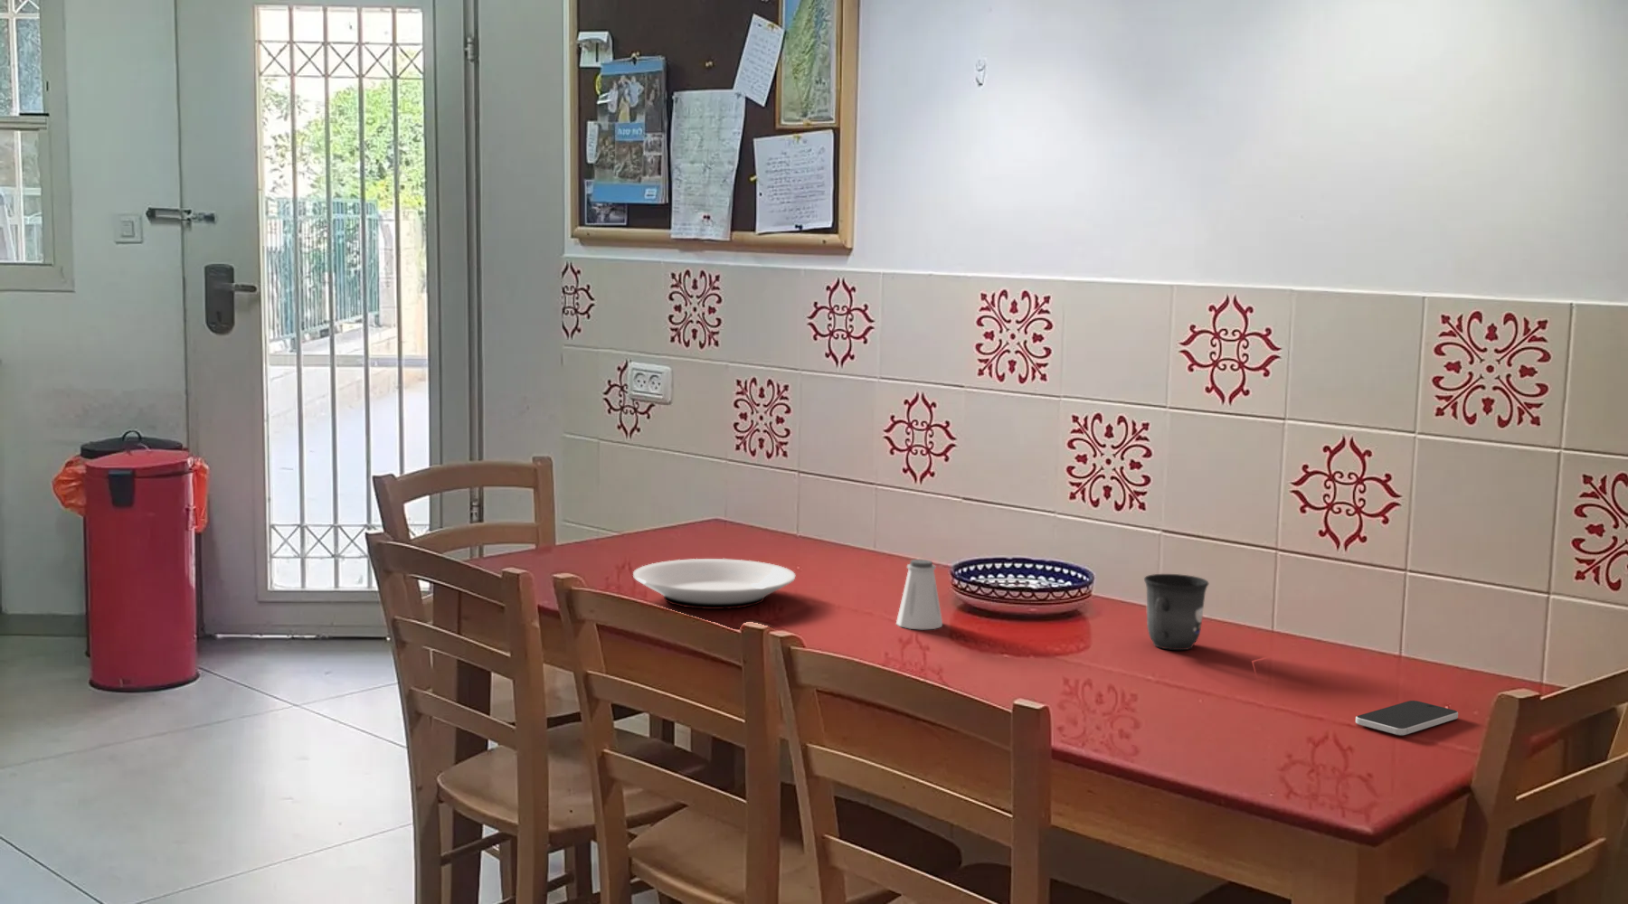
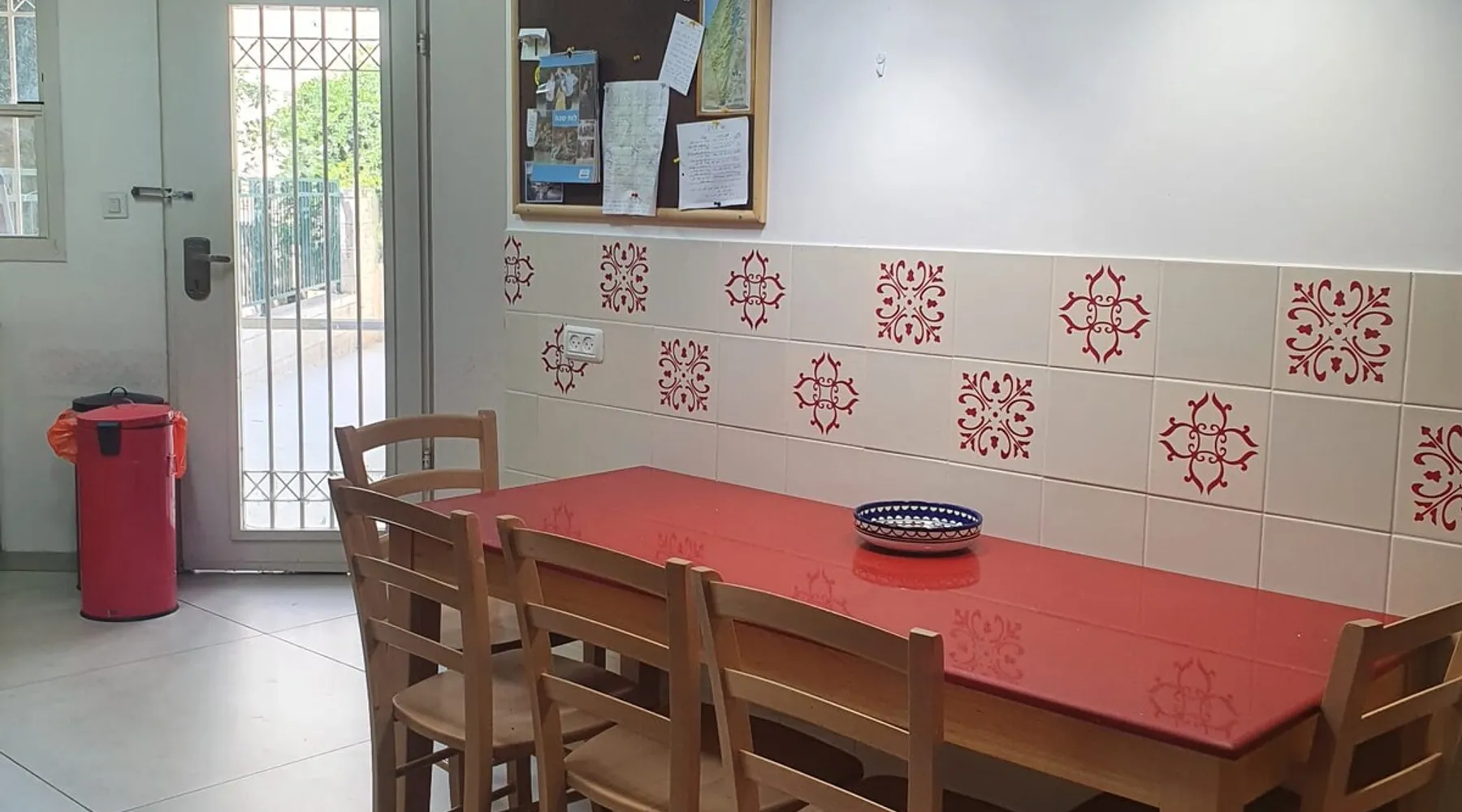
- saltshaker [895,559,943,630]
- plate [632,558,796,610]
- smartphone [1355,699,1459,736]
- mug [1144,573,1209,651]
